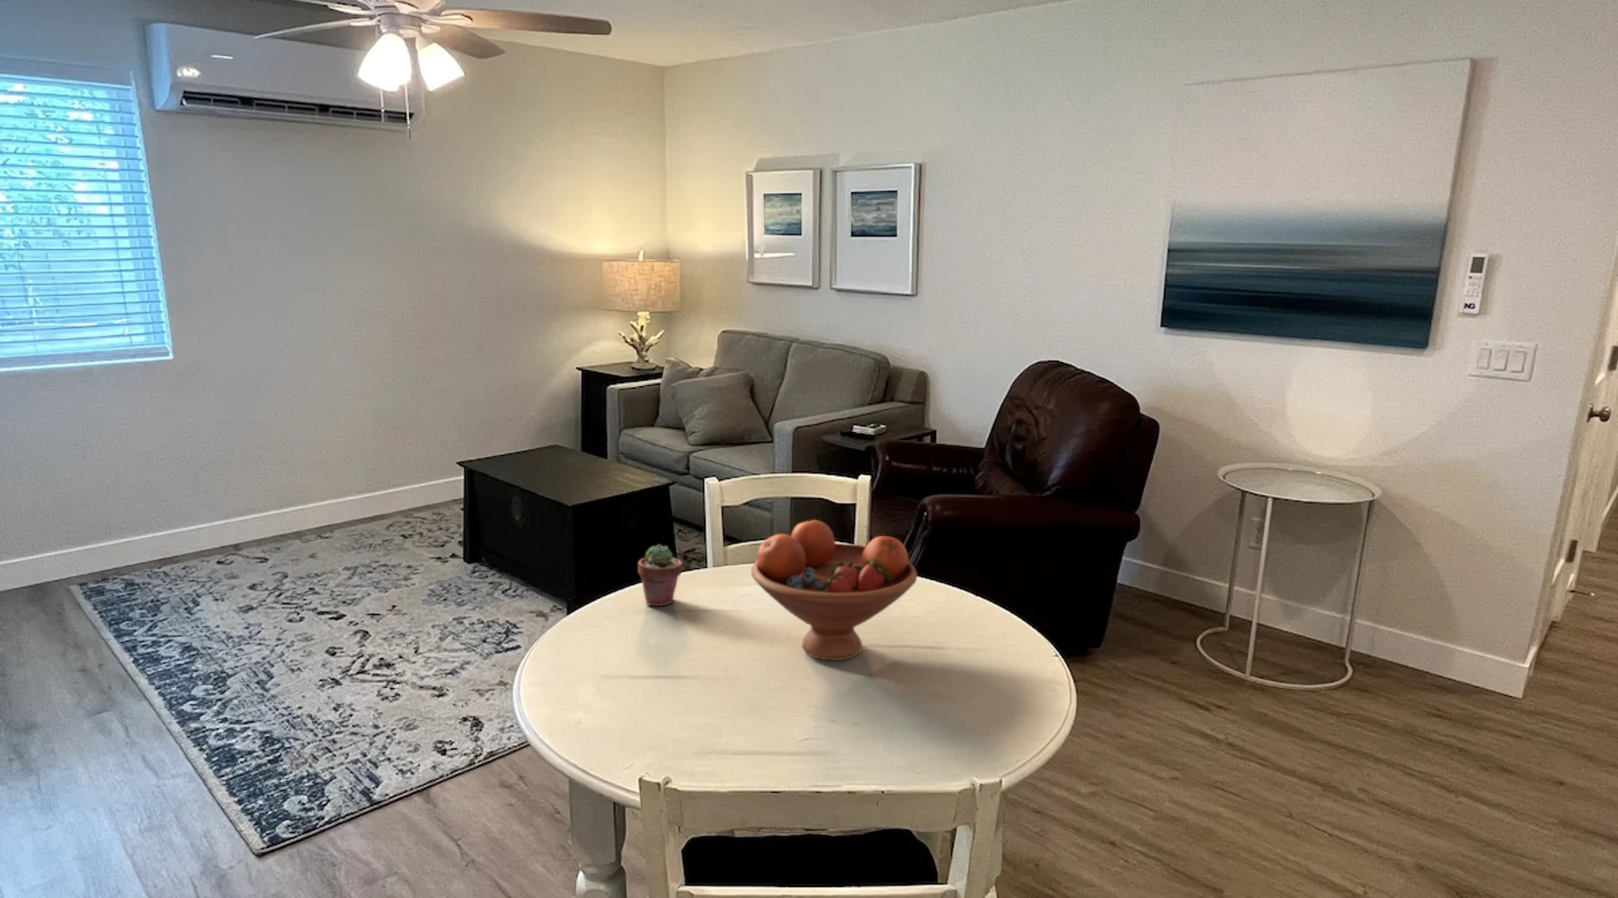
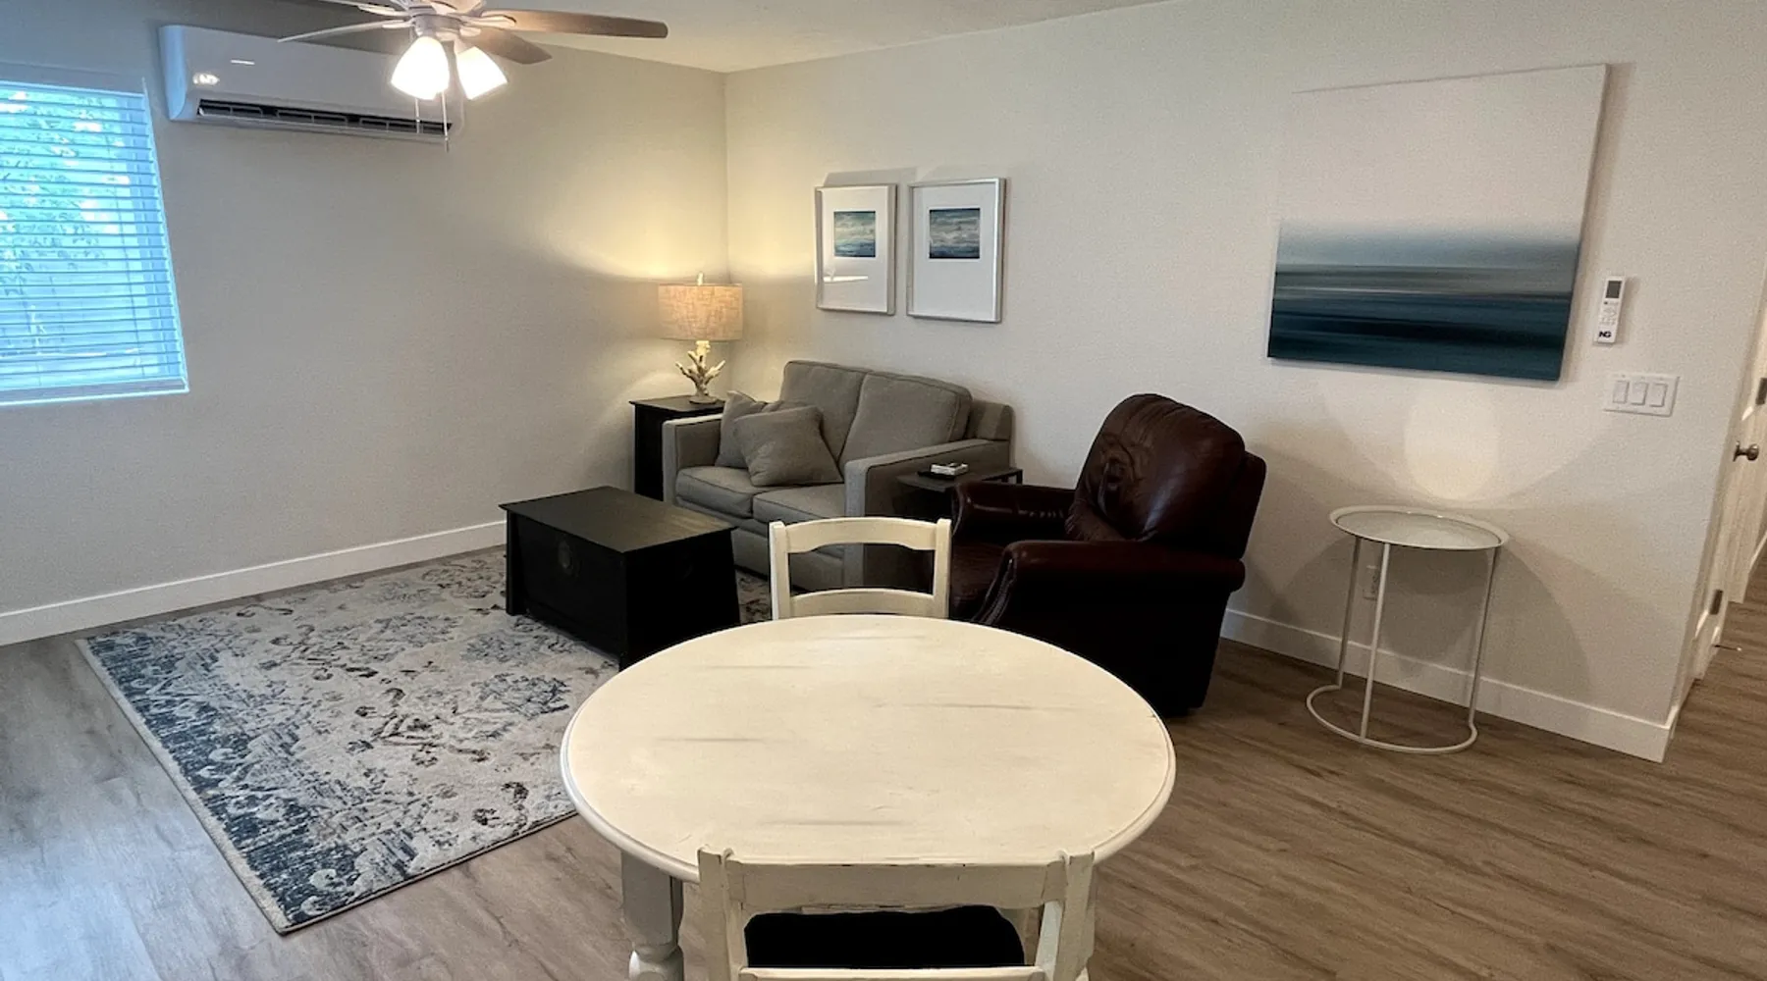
- potted succulent [637,543,683,607]
- fruit bowl [750,519,917,661]
